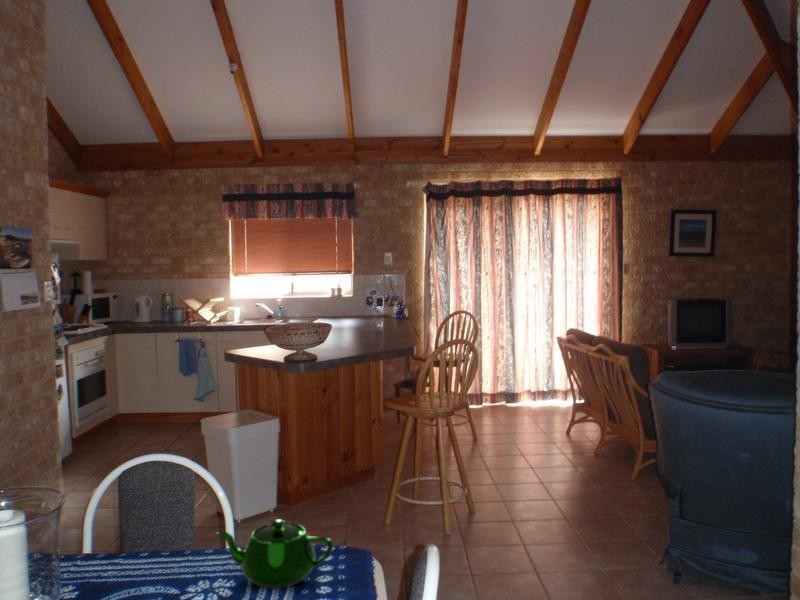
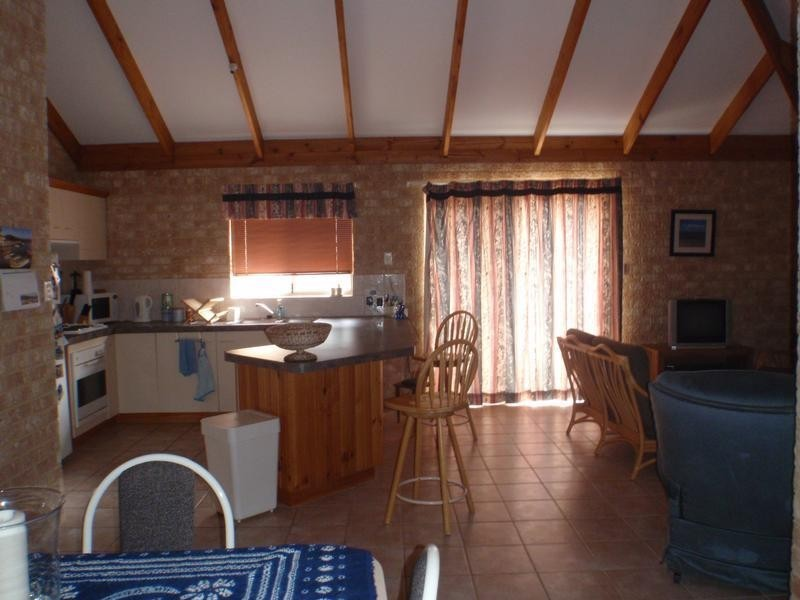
- teapot [216,518,334,590]
